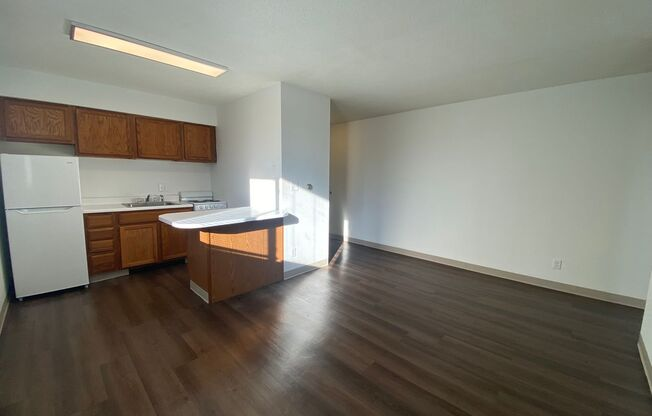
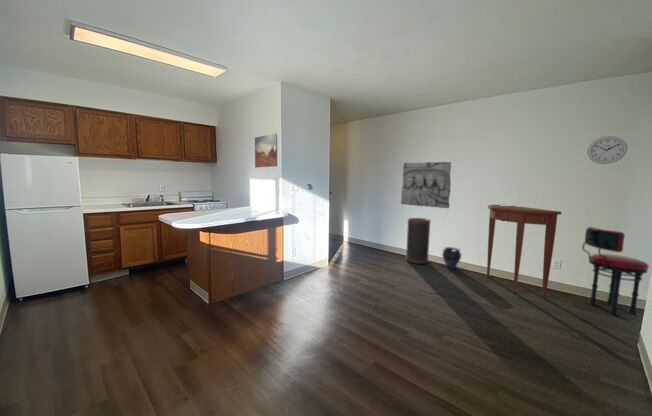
+ relief sculpture [400,161,452,210]
+ stool [581,226,650,316]
+ wall clock [586,135,628,165]
+ console table [486,204,562,299]
+ trash can [405,217,432,265]
+ vase [441,246,463,270]
+ wall art [254,132,278,168]
